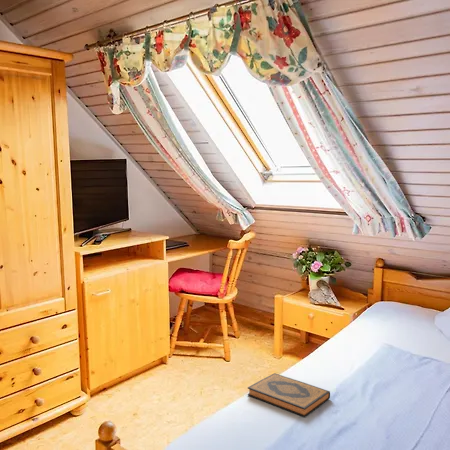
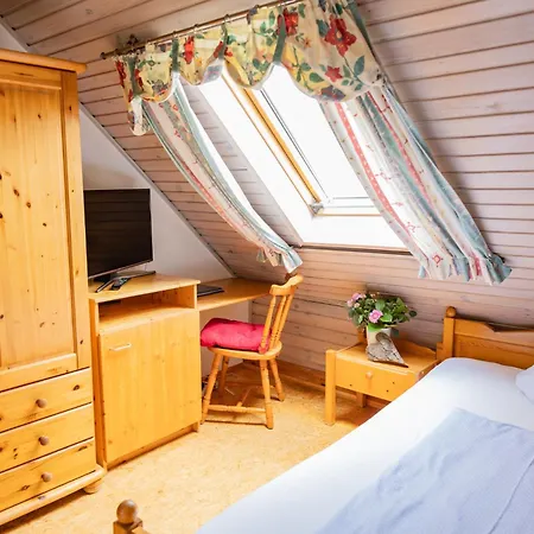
- hardback book [247,372,331,418]
